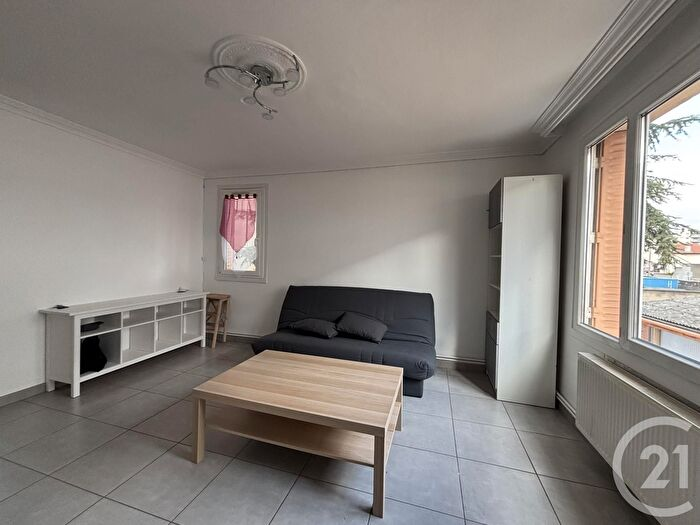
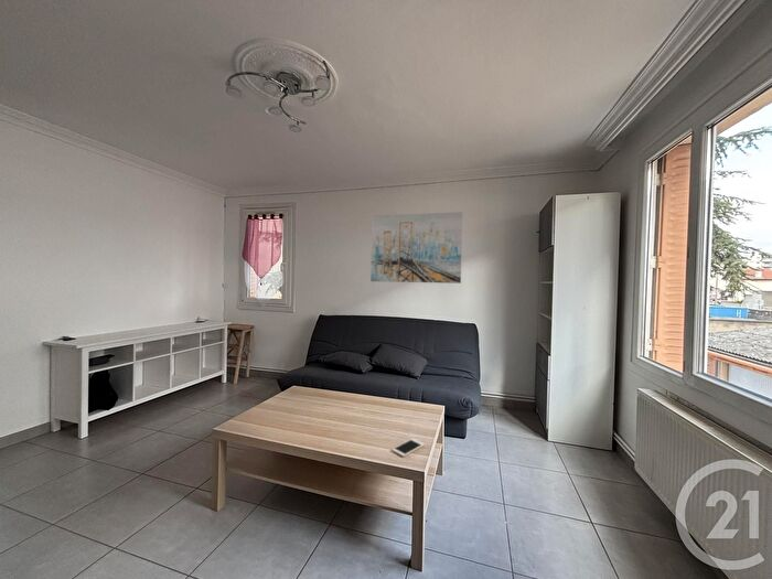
+ wall art [369,211,463,285]
+ cell phone [392,438,426,458]
